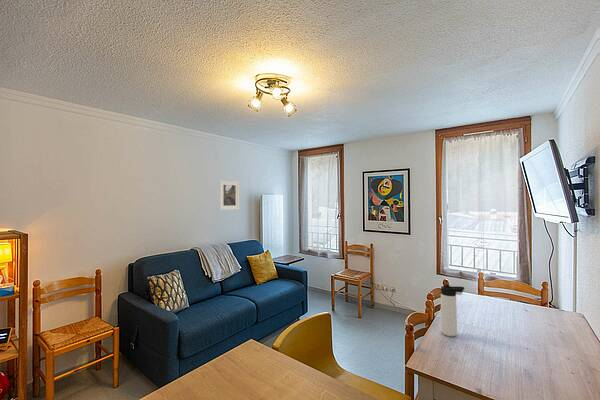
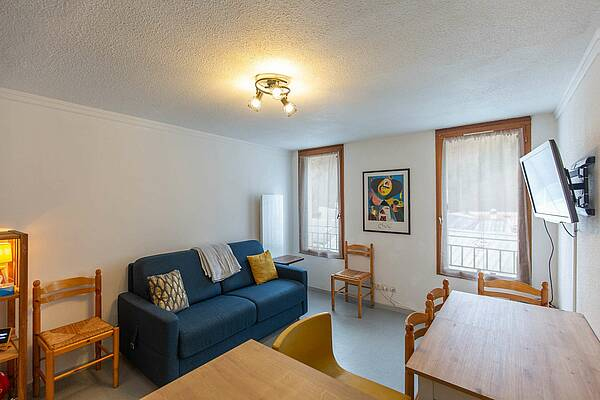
- thermos bottle [440,283,465,337]
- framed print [218,179,240,211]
